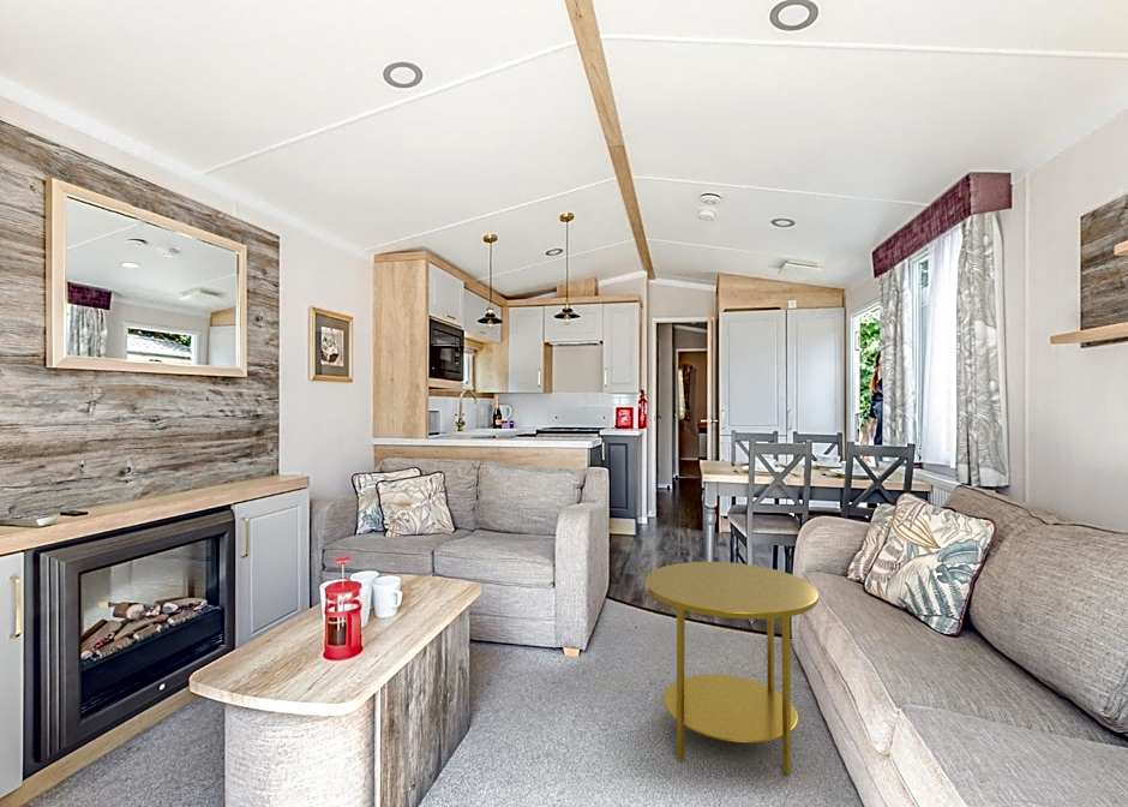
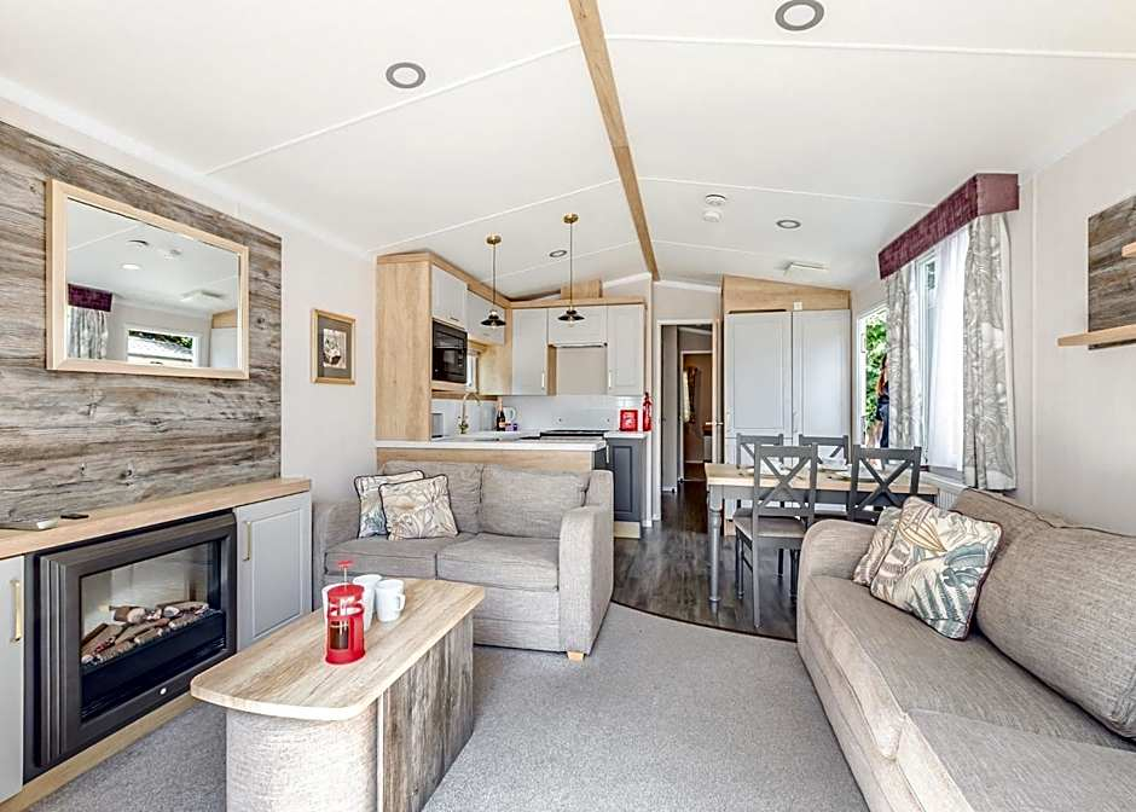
- side table [644,561,820,776]
